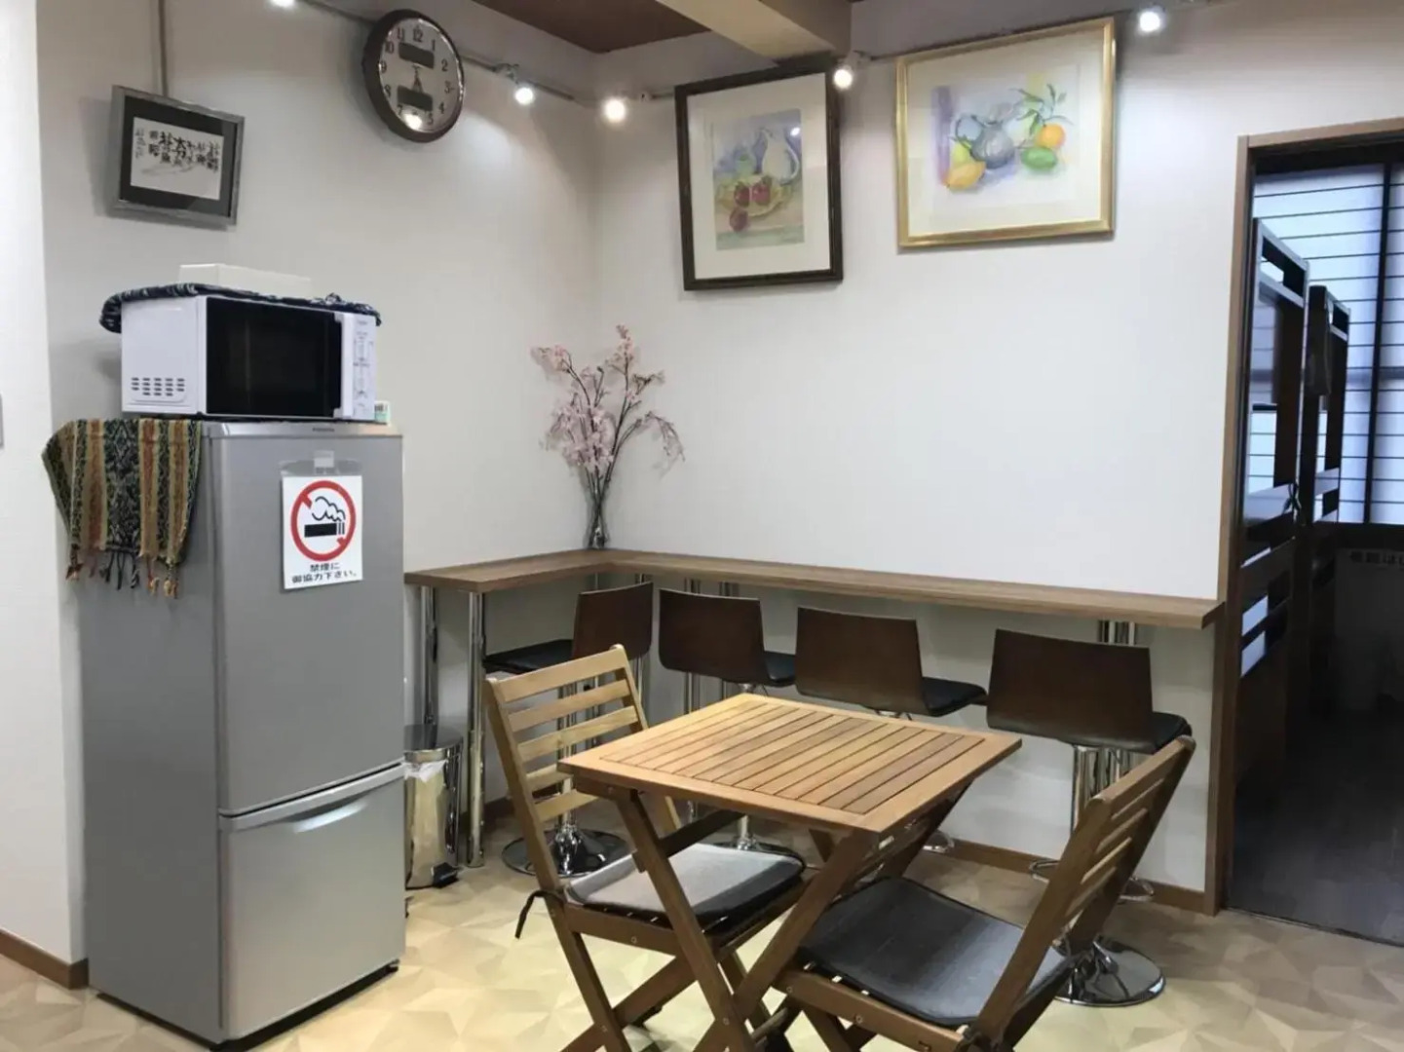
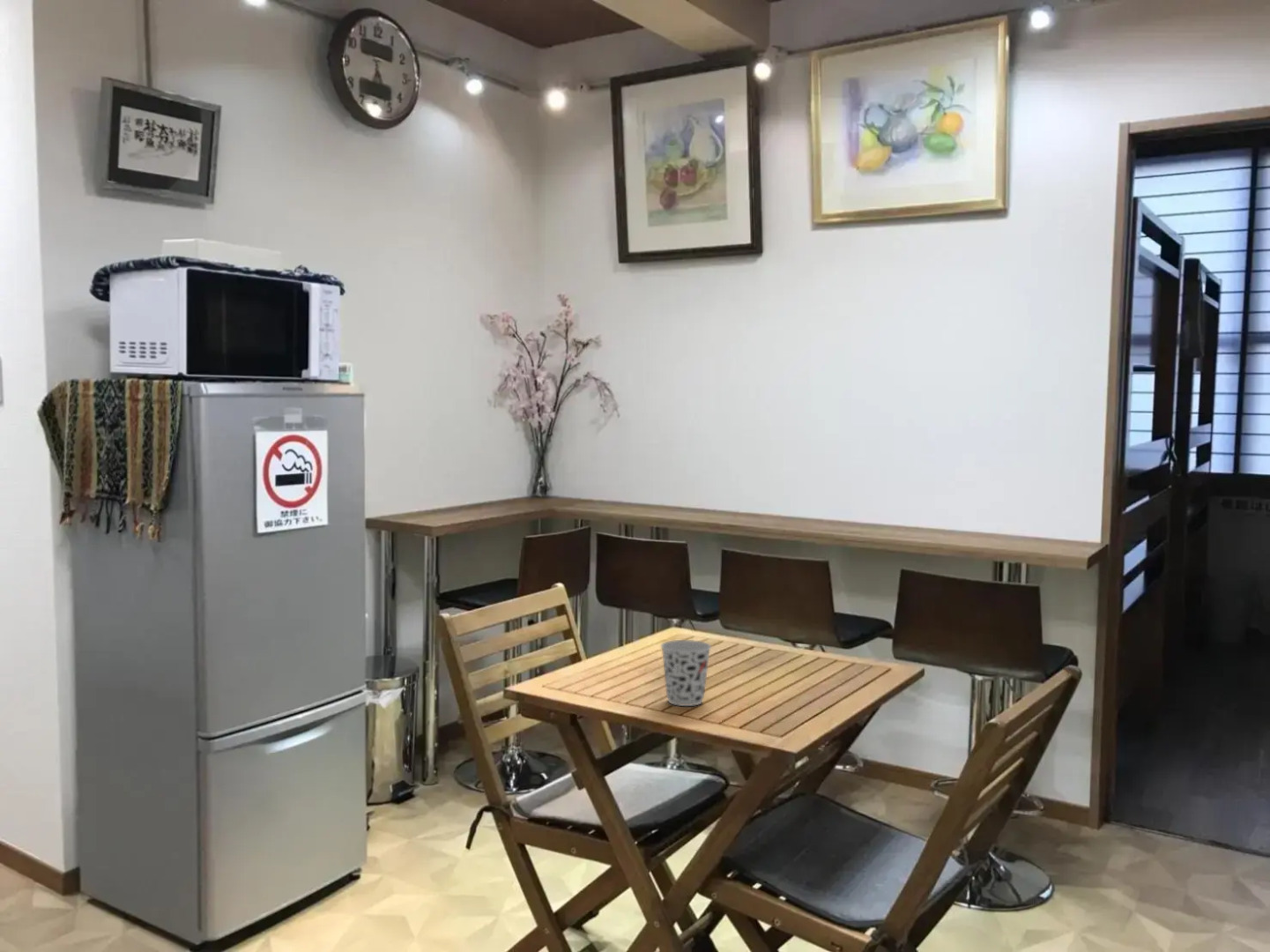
+ cup [660,639,712,707]
